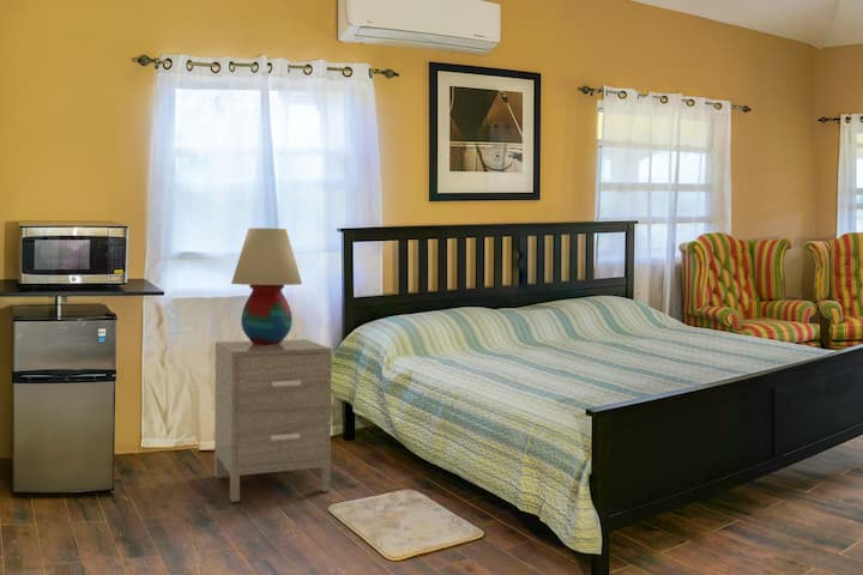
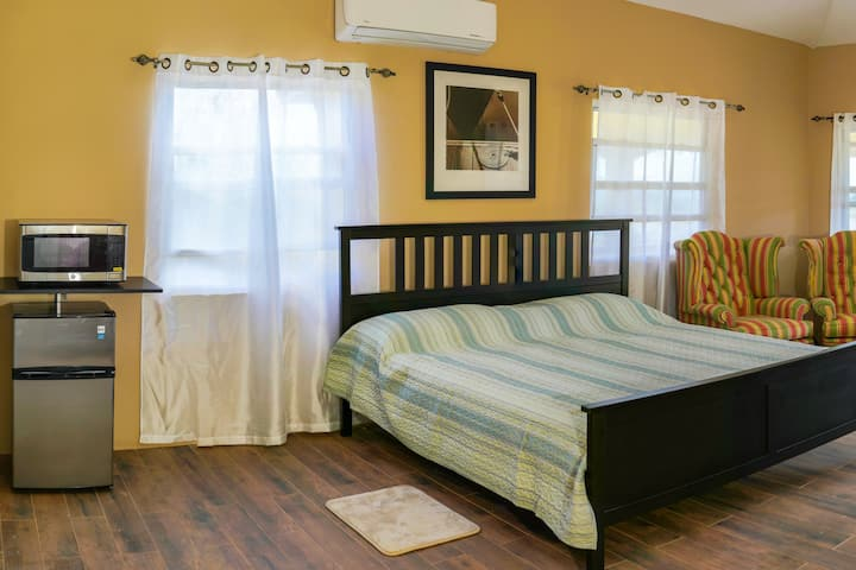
- nightstand [213,338,333,503]
- table lamp [230,228,303,345]
